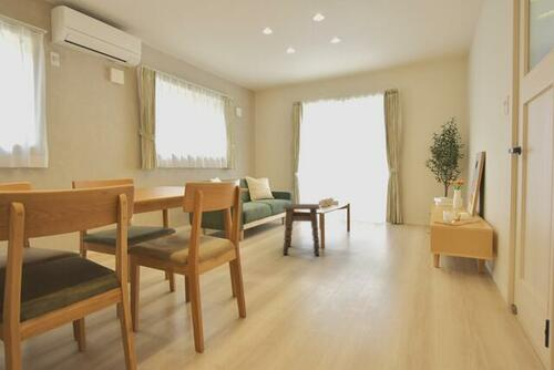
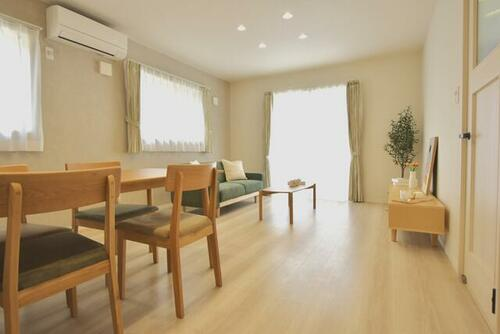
- side table [281,203,321,257]
